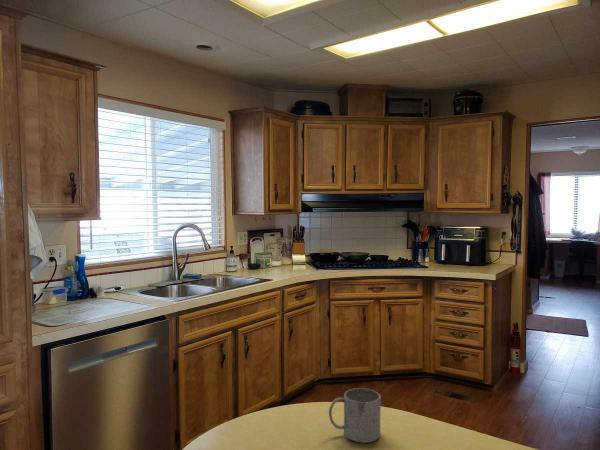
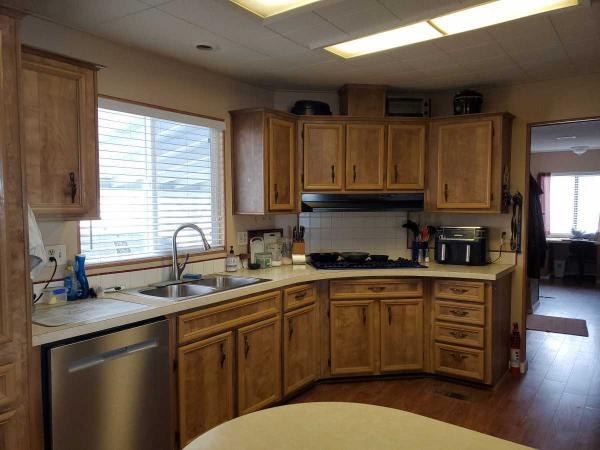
- mug [328,387,382,444]
